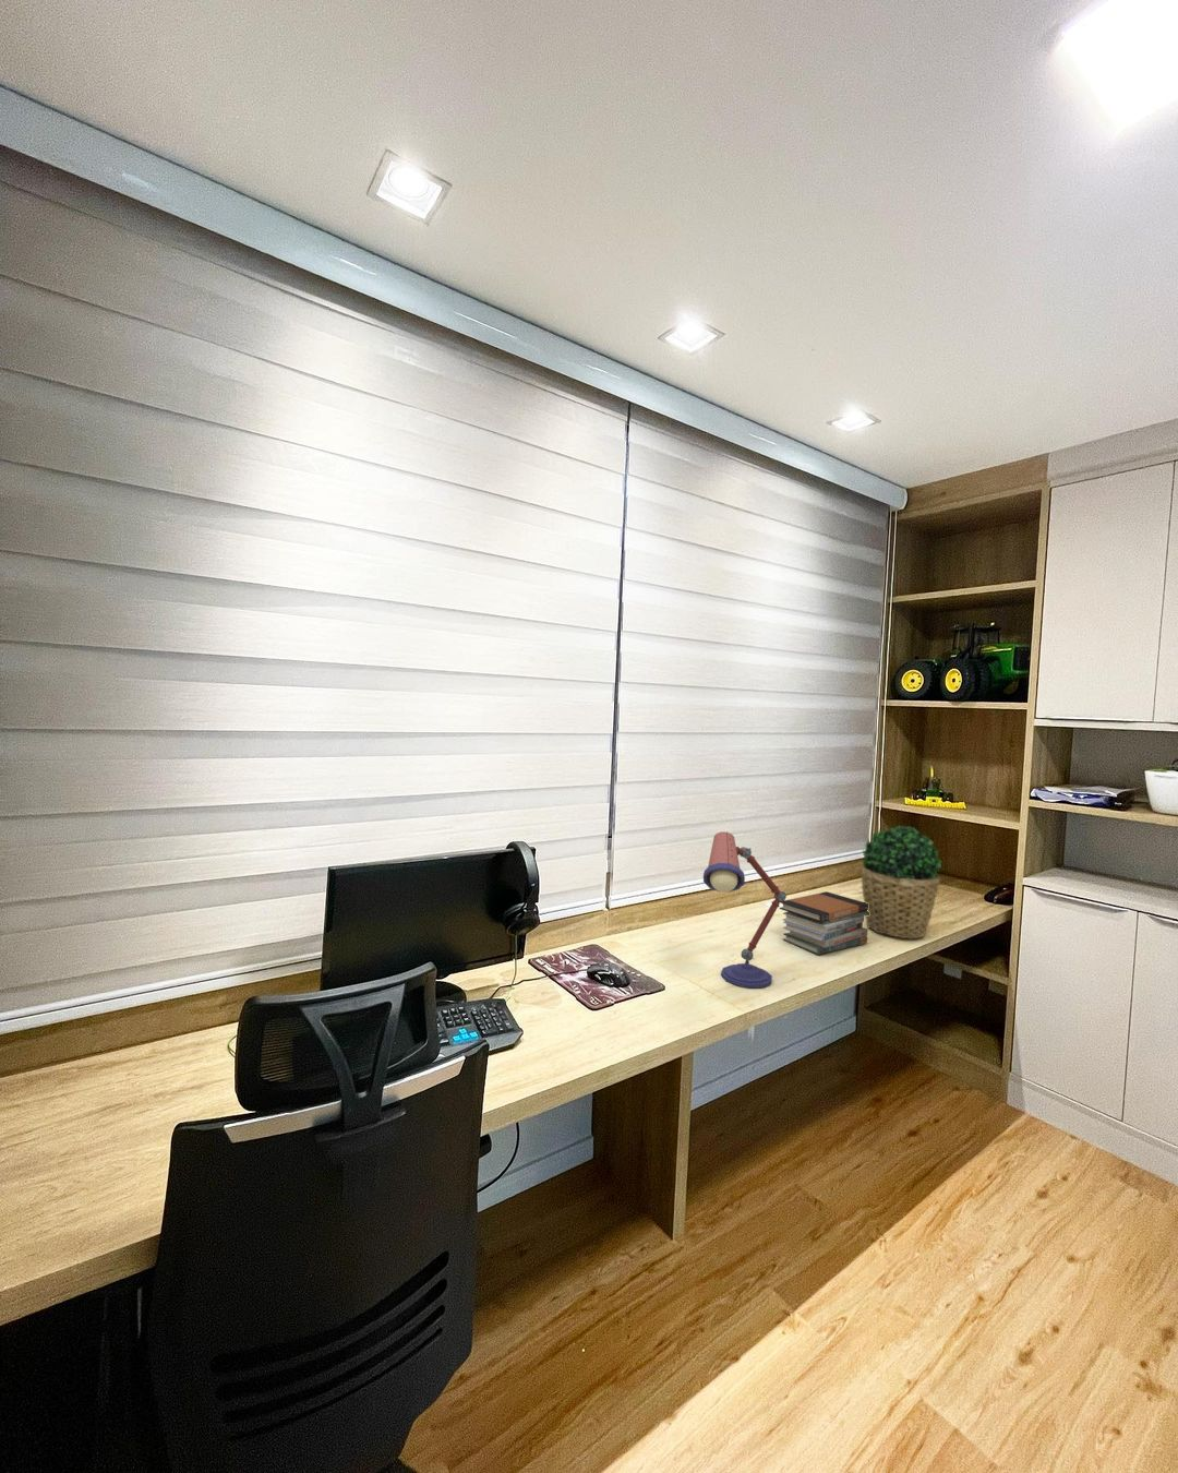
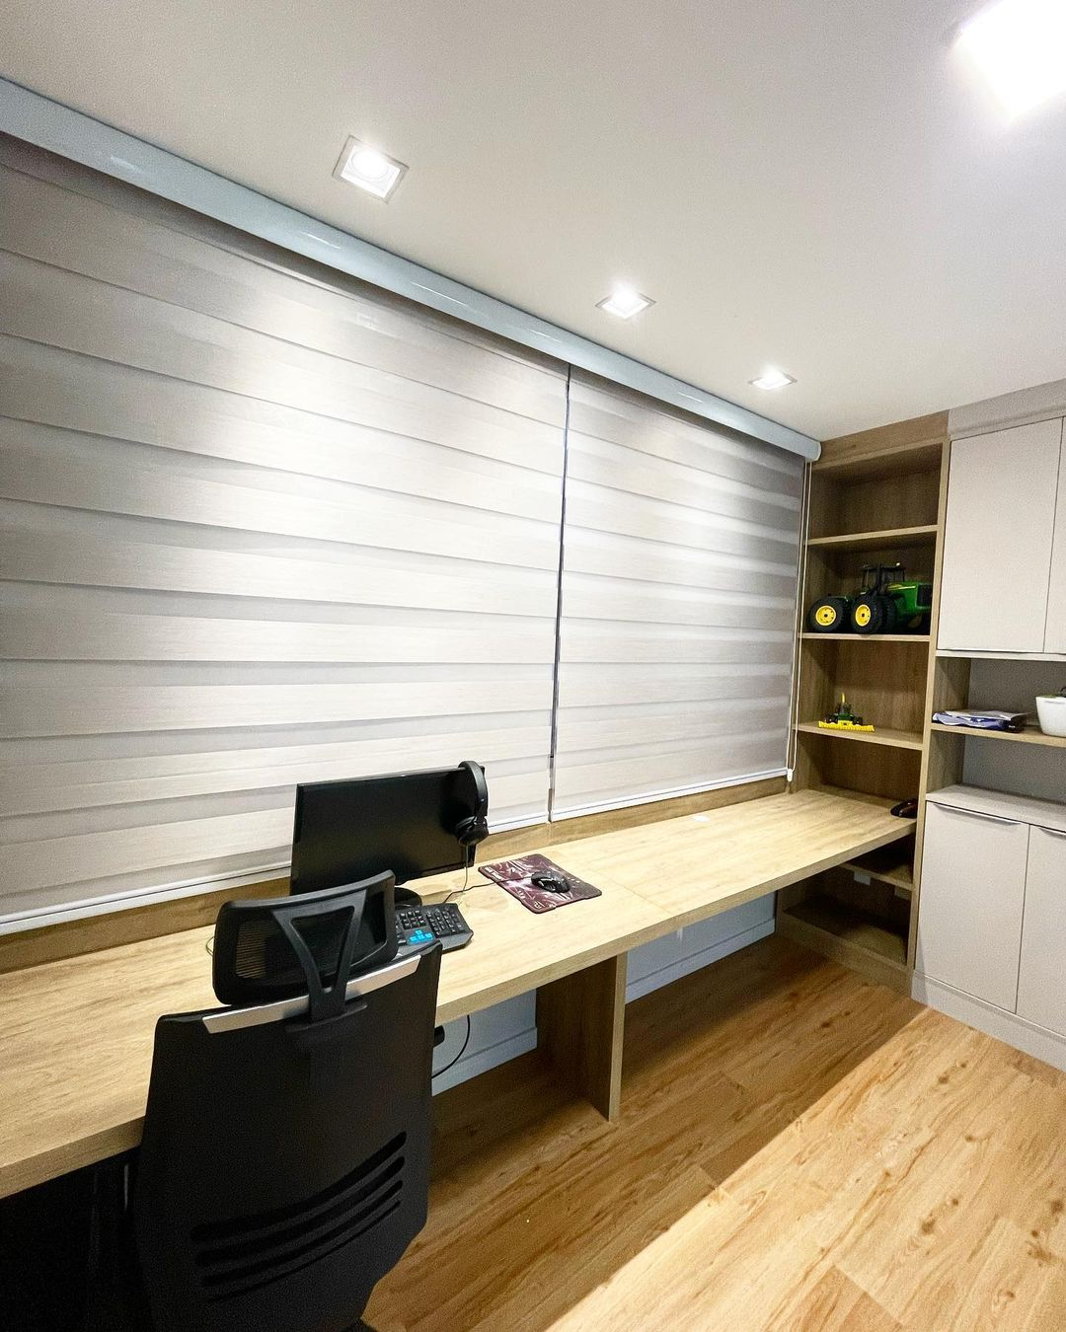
- potted plant [861,825,942,939]
- book stack [779,890,869,956]
- desk lamp [702,831,789,988]
